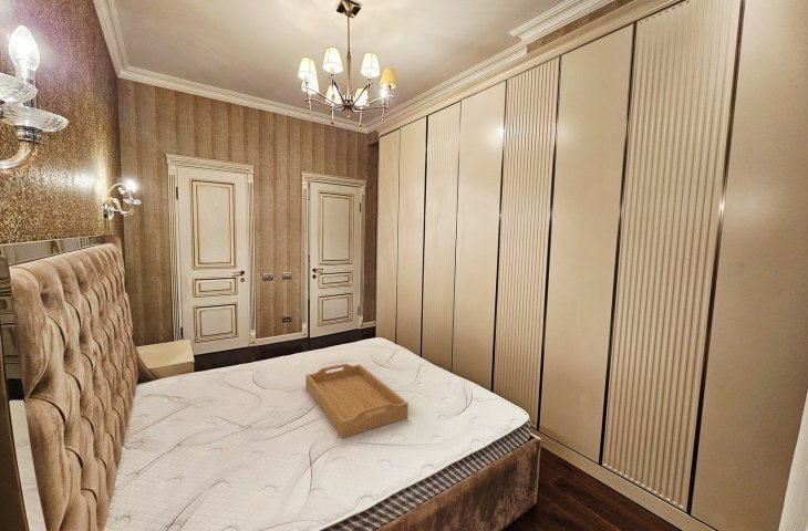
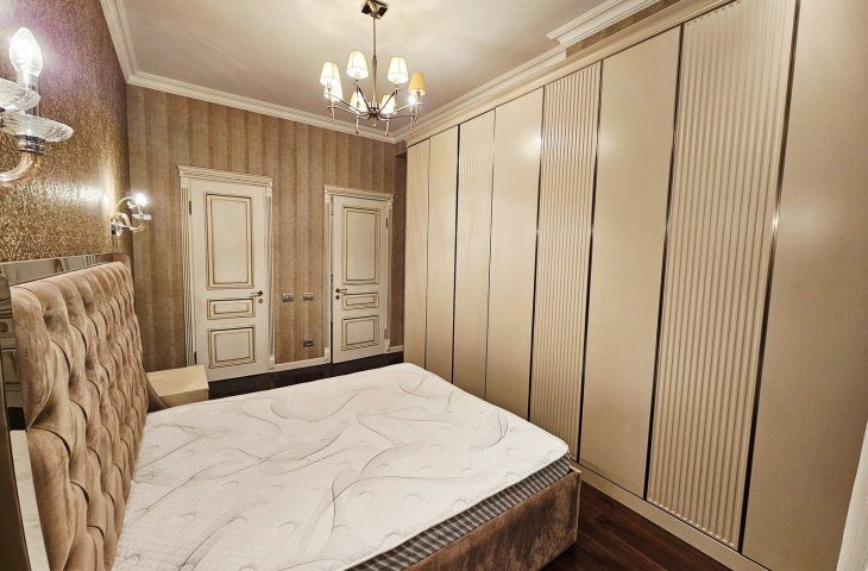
- serving tray [304,363,410,439]
